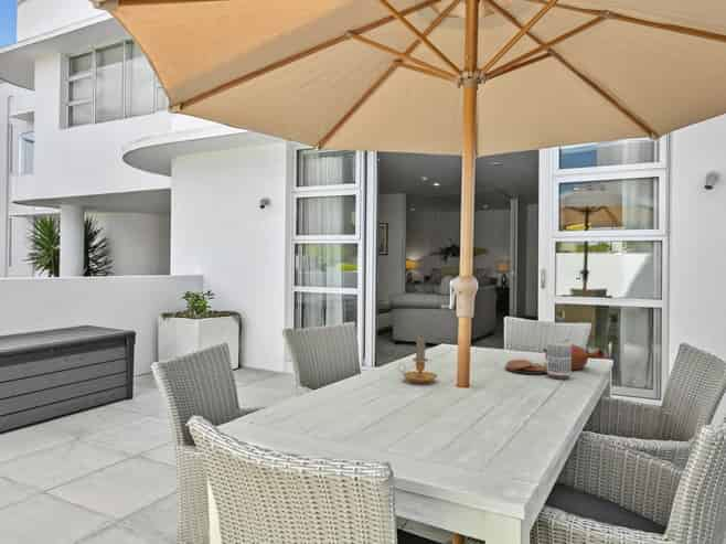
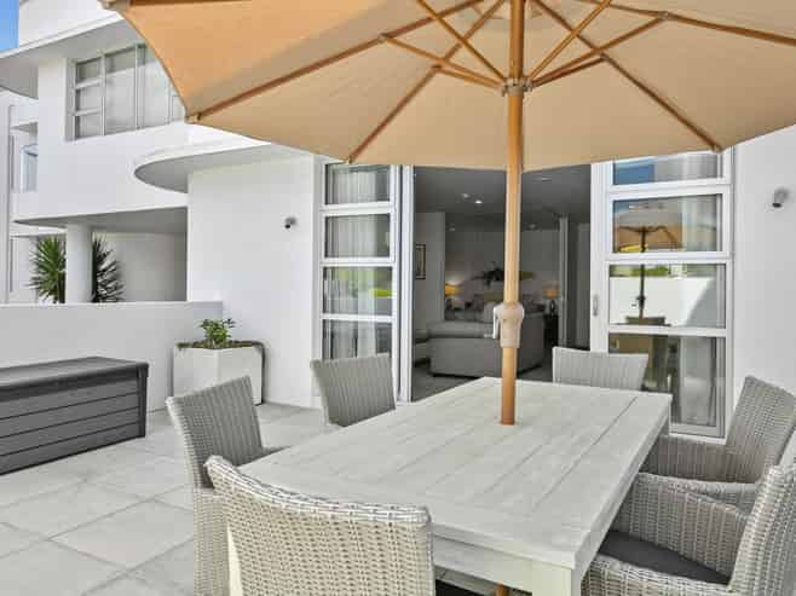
- candle [397,335,439,384]
- teapot [504,339,606,380]
